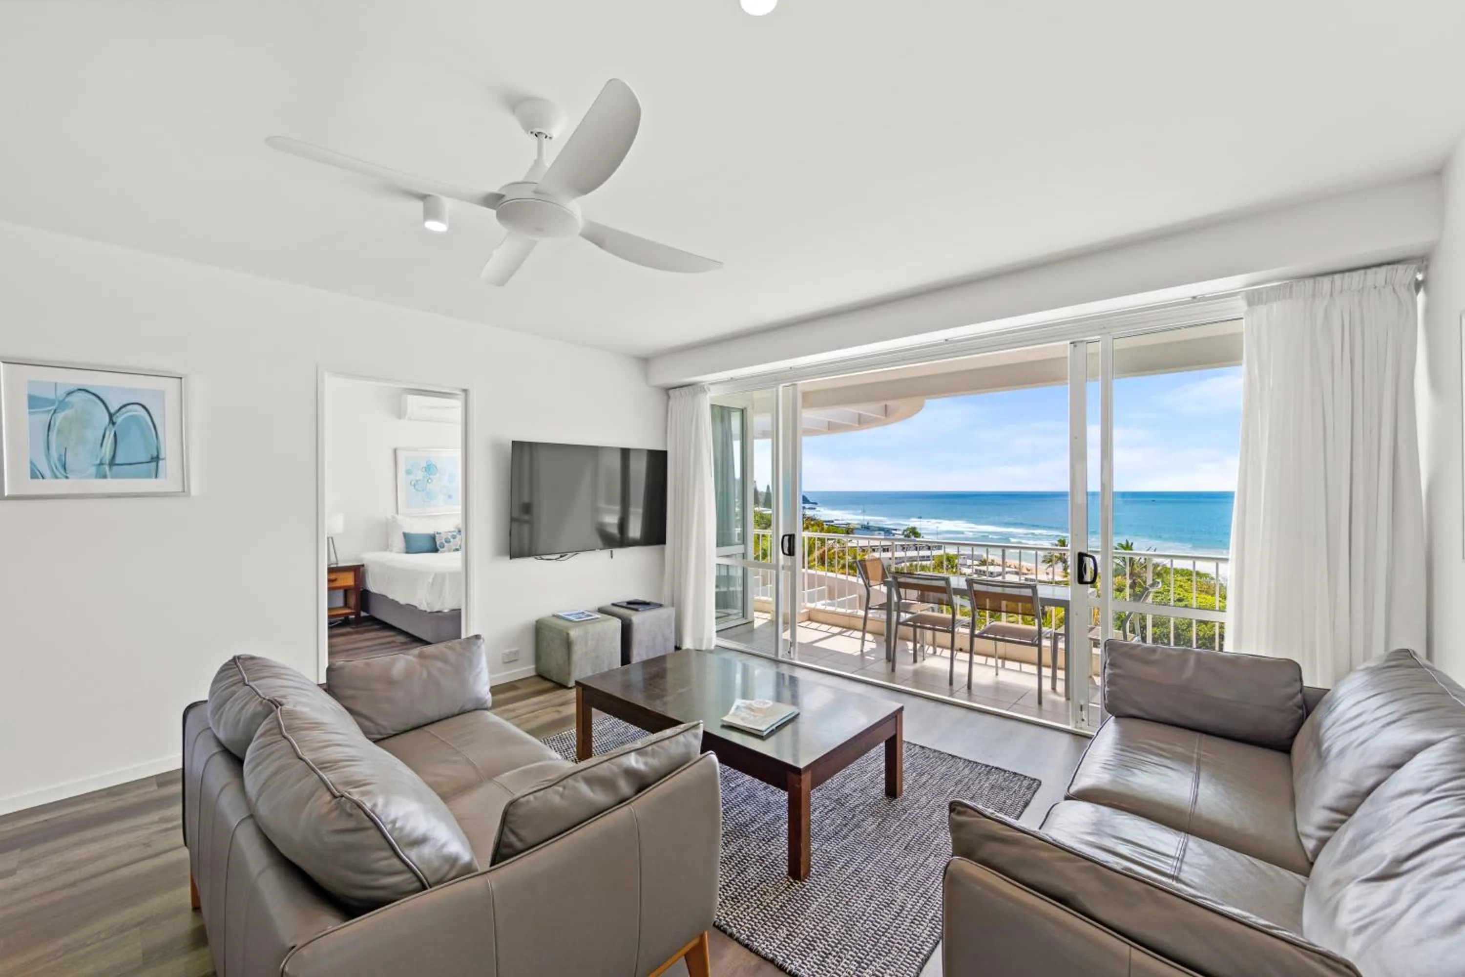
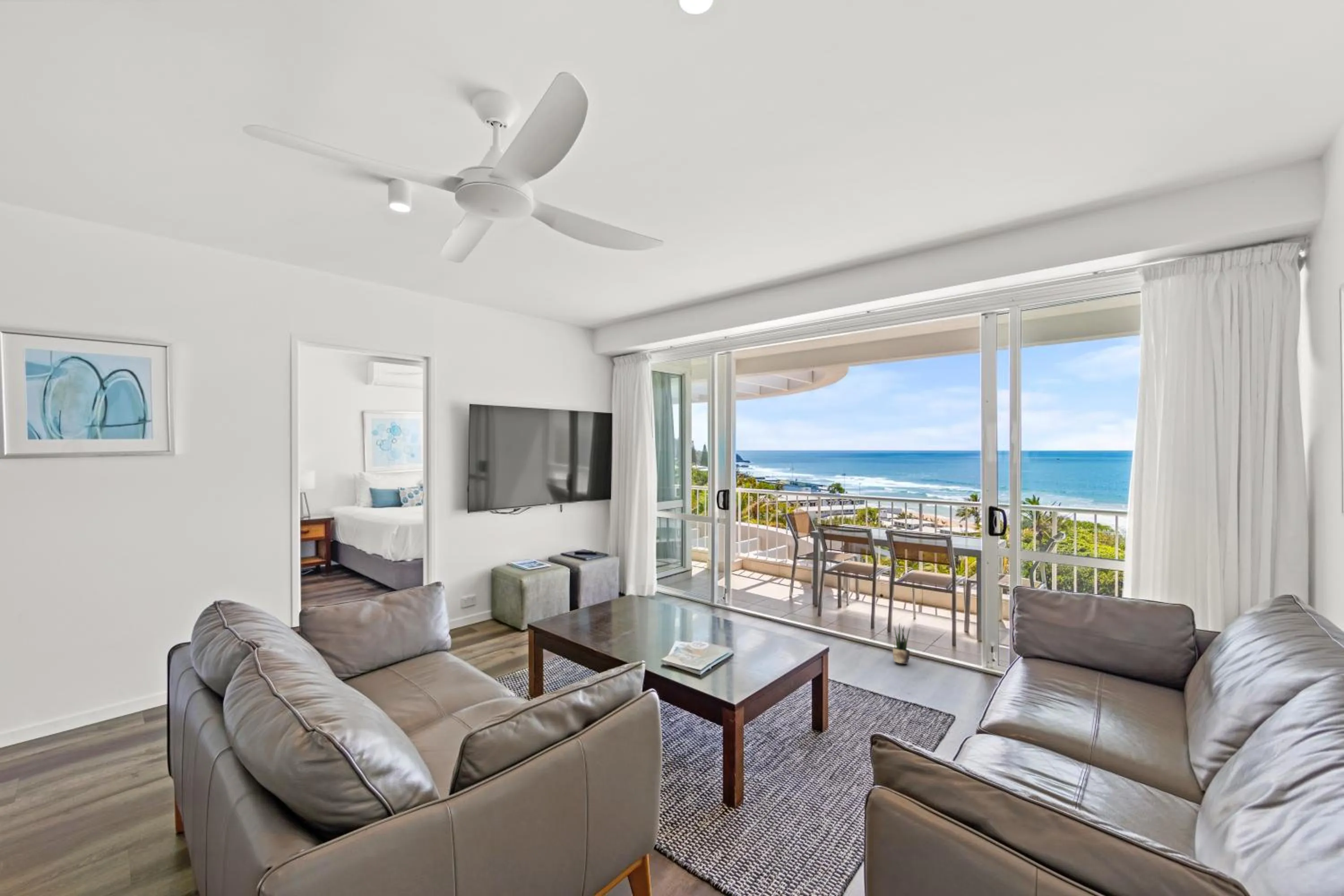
+ potted plant [892,623,911,664]
